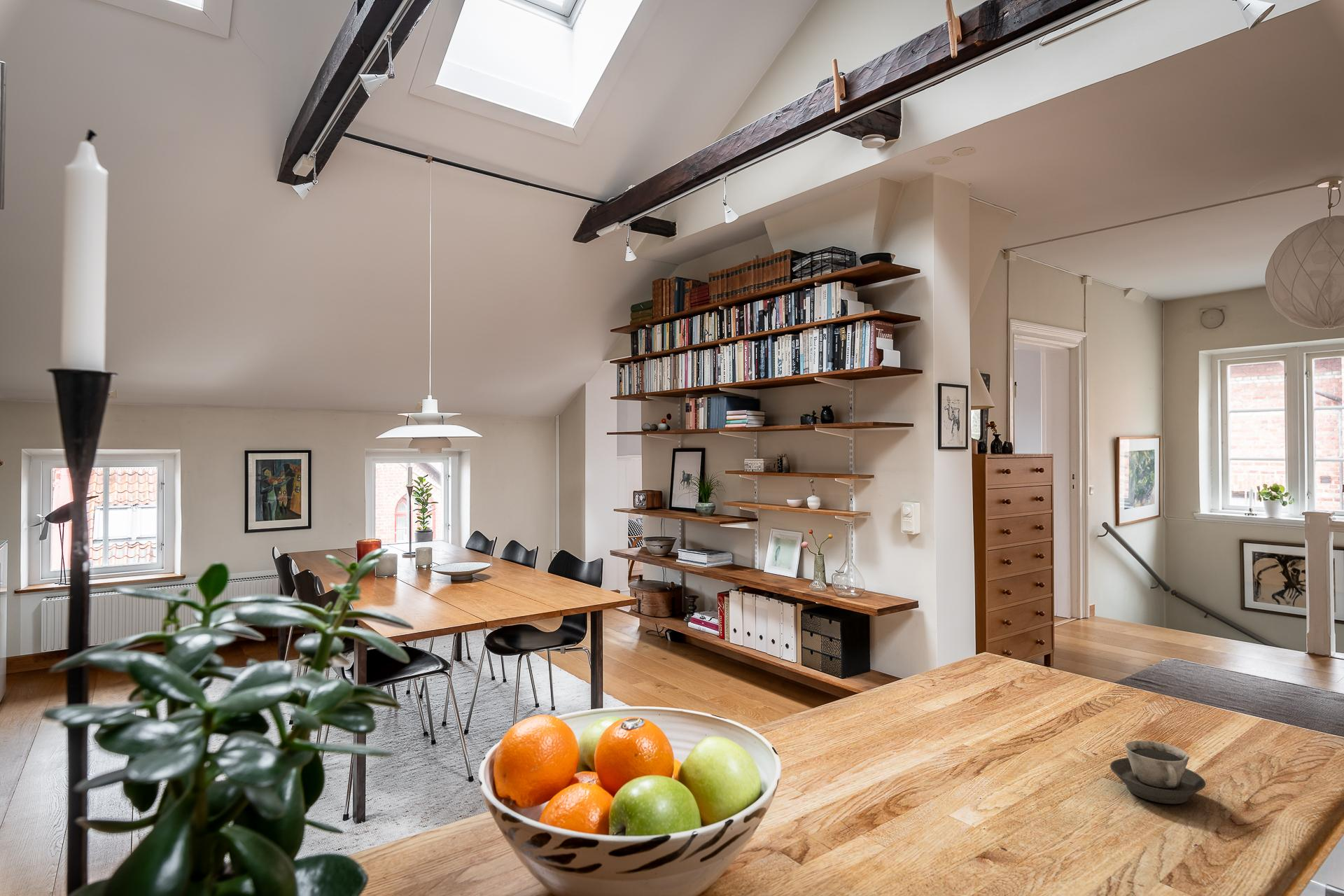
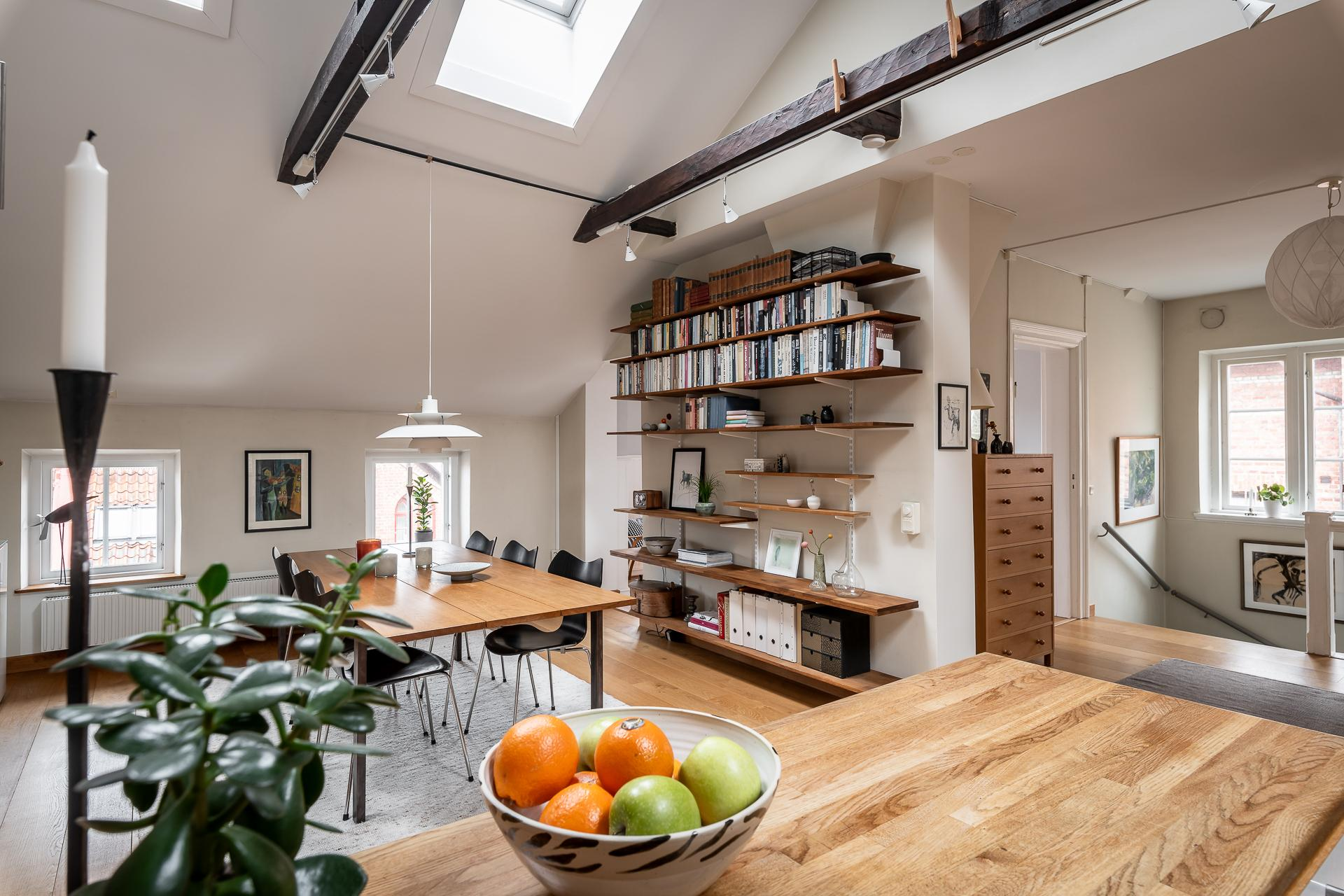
- cup [1110,740,1206,804]
